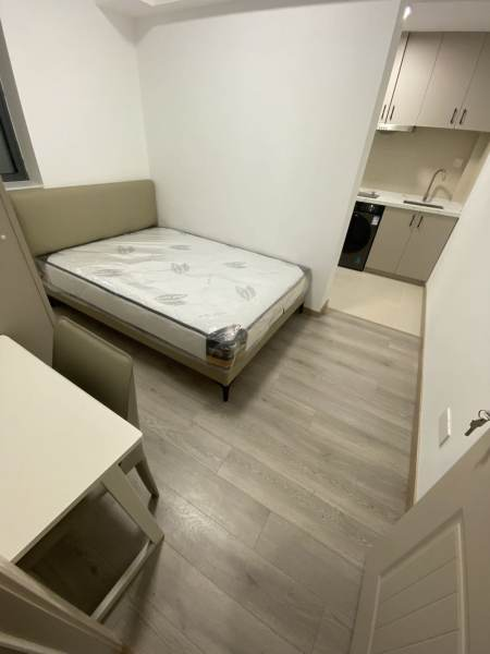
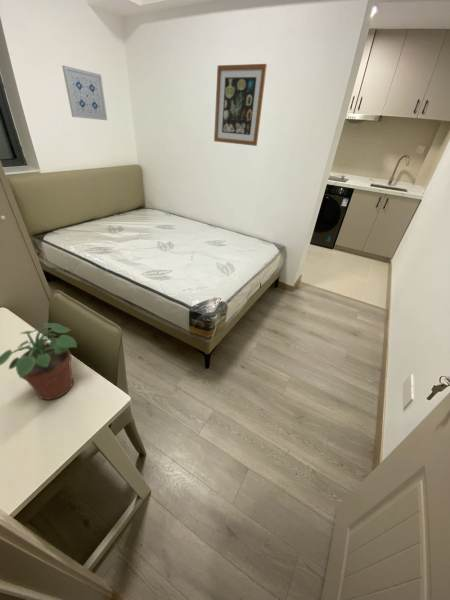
+ potted plant [0,322,78,401]
+ wall art [61,65,108,121]
+ wall art [213,63,268,147]
